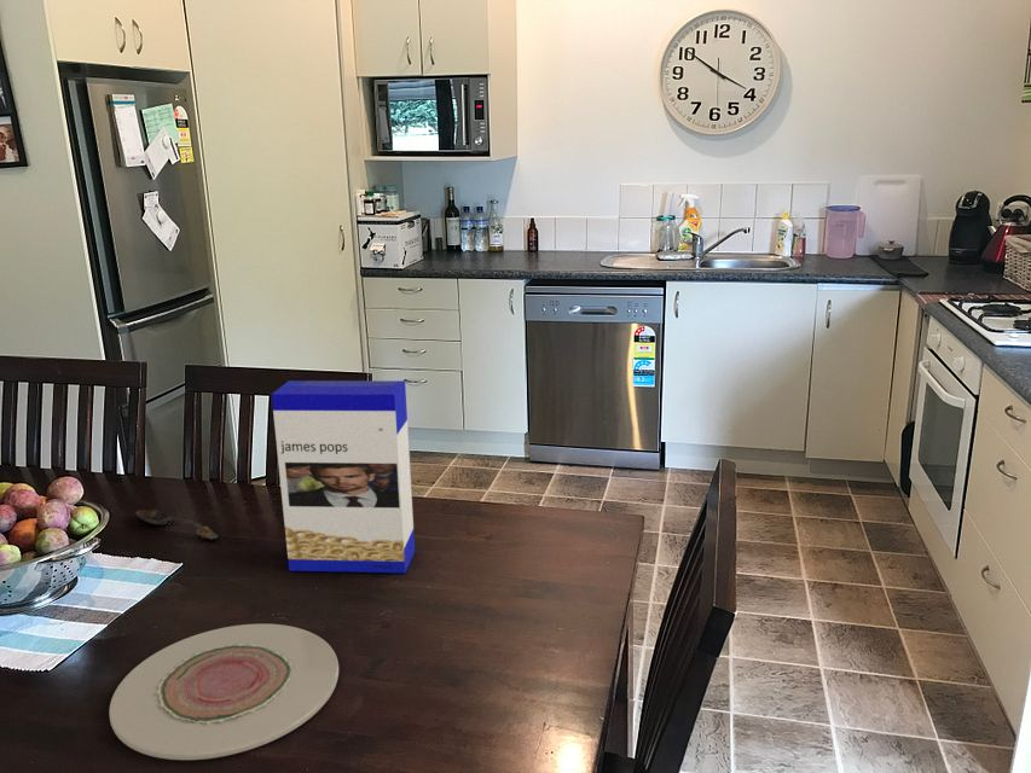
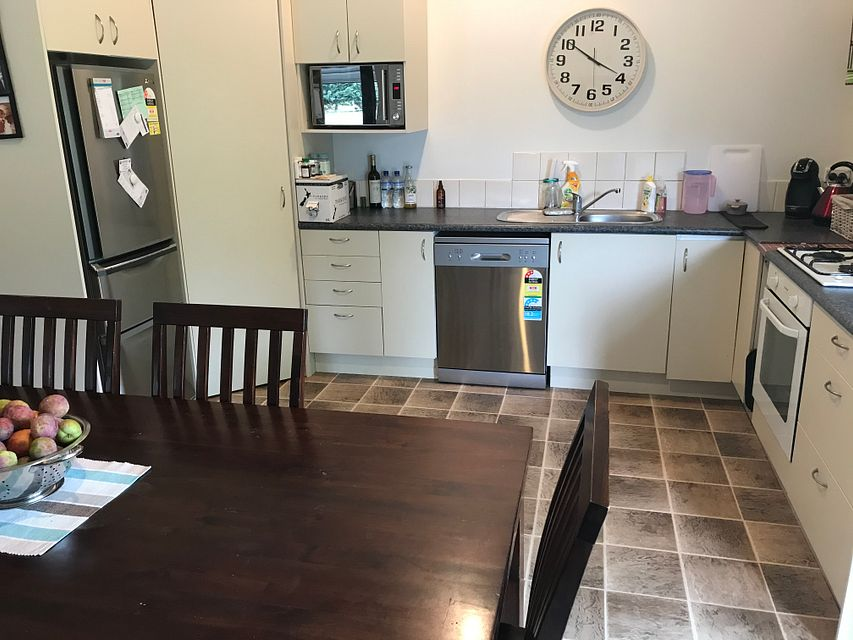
- cereal box [271,379,416,574]
- spoon [134,508,219,541]
- plate [108,623,340,761]
